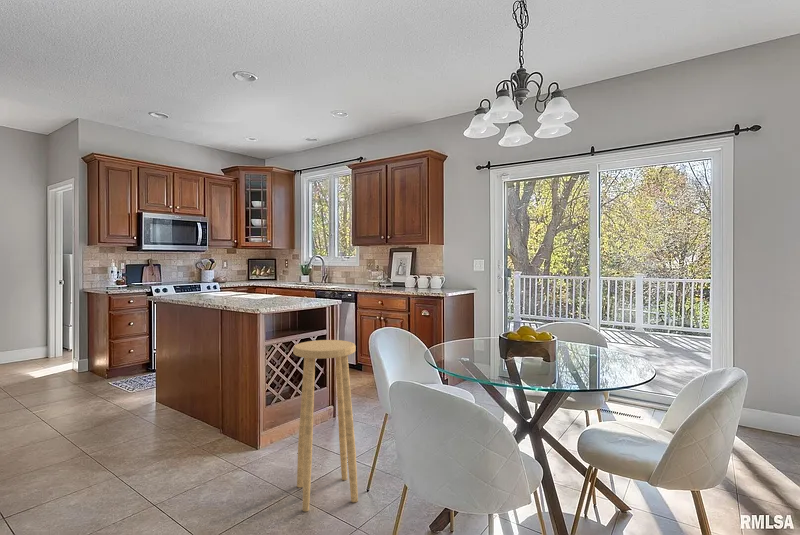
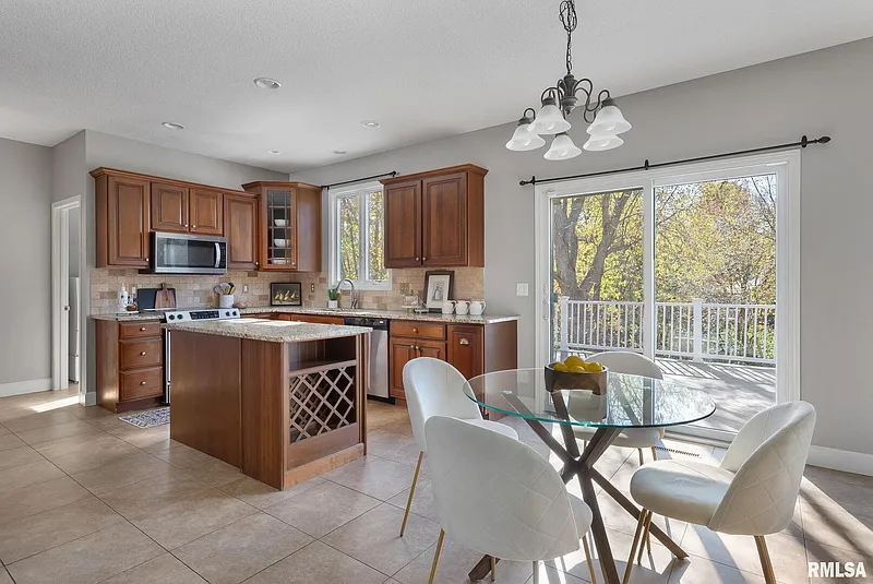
- stool [292,339,359,513]
